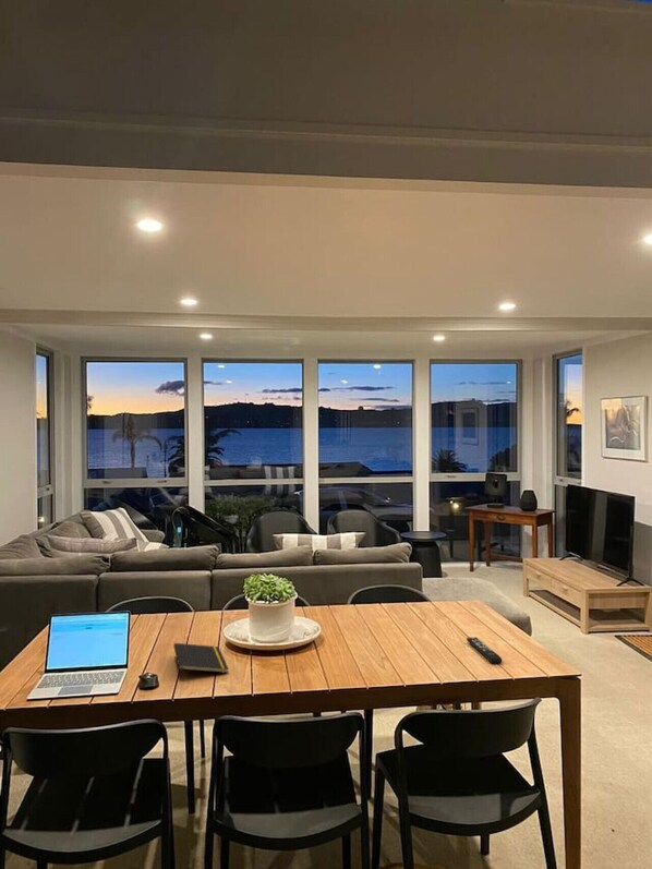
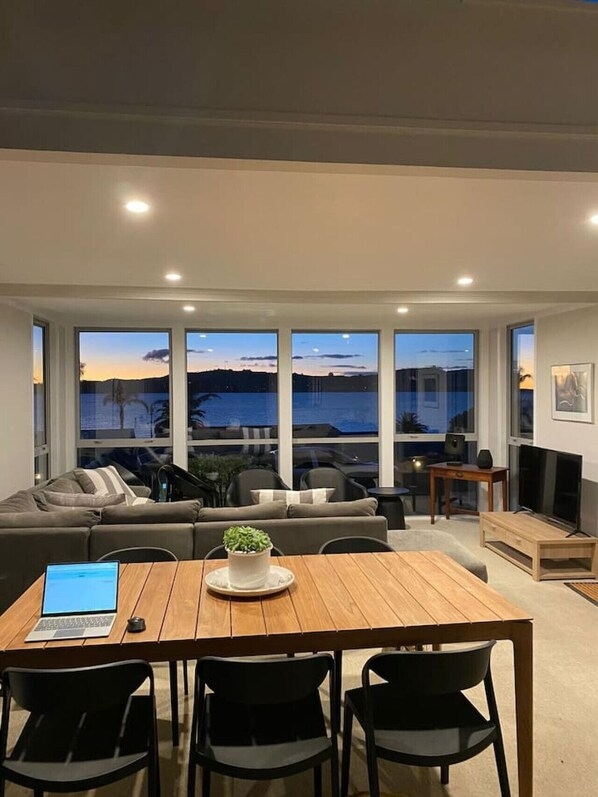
- notepad [172,642,230,680]
- remote control [466,636,503,664]
